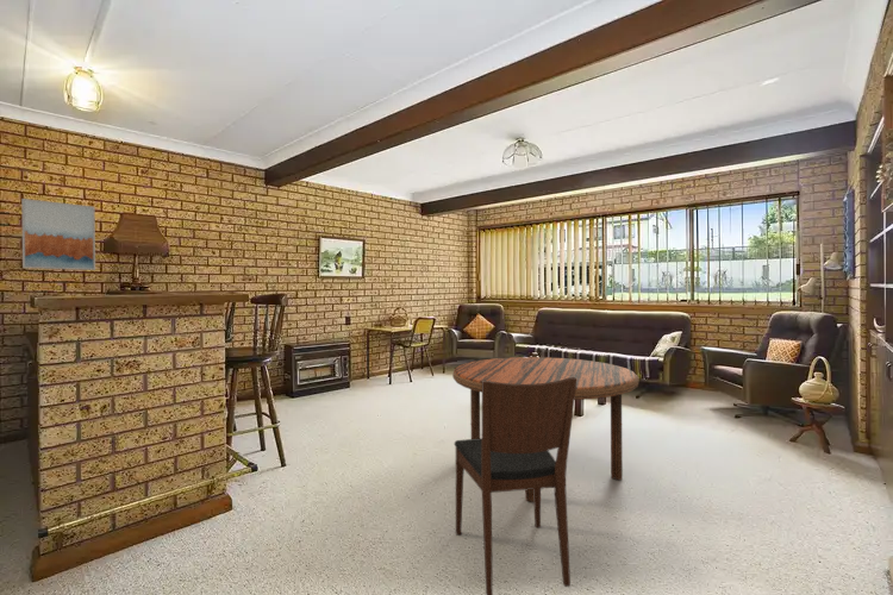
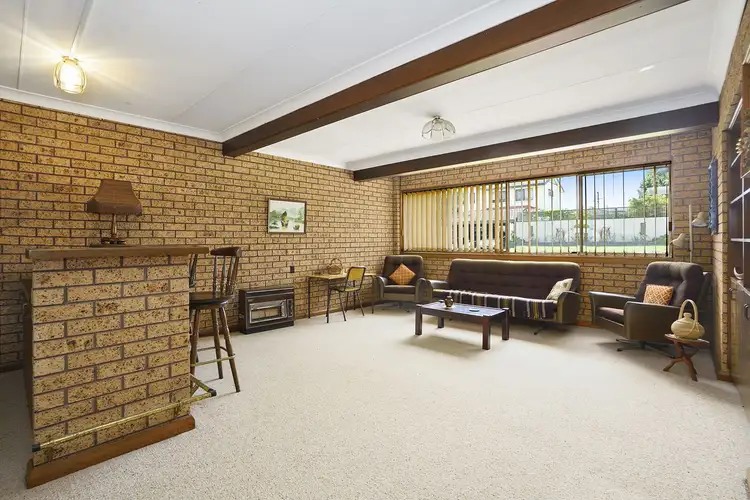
- dining table [451,356,641,503]
- chair [454,377,576,595]
- wall art [20,198,96,271]
